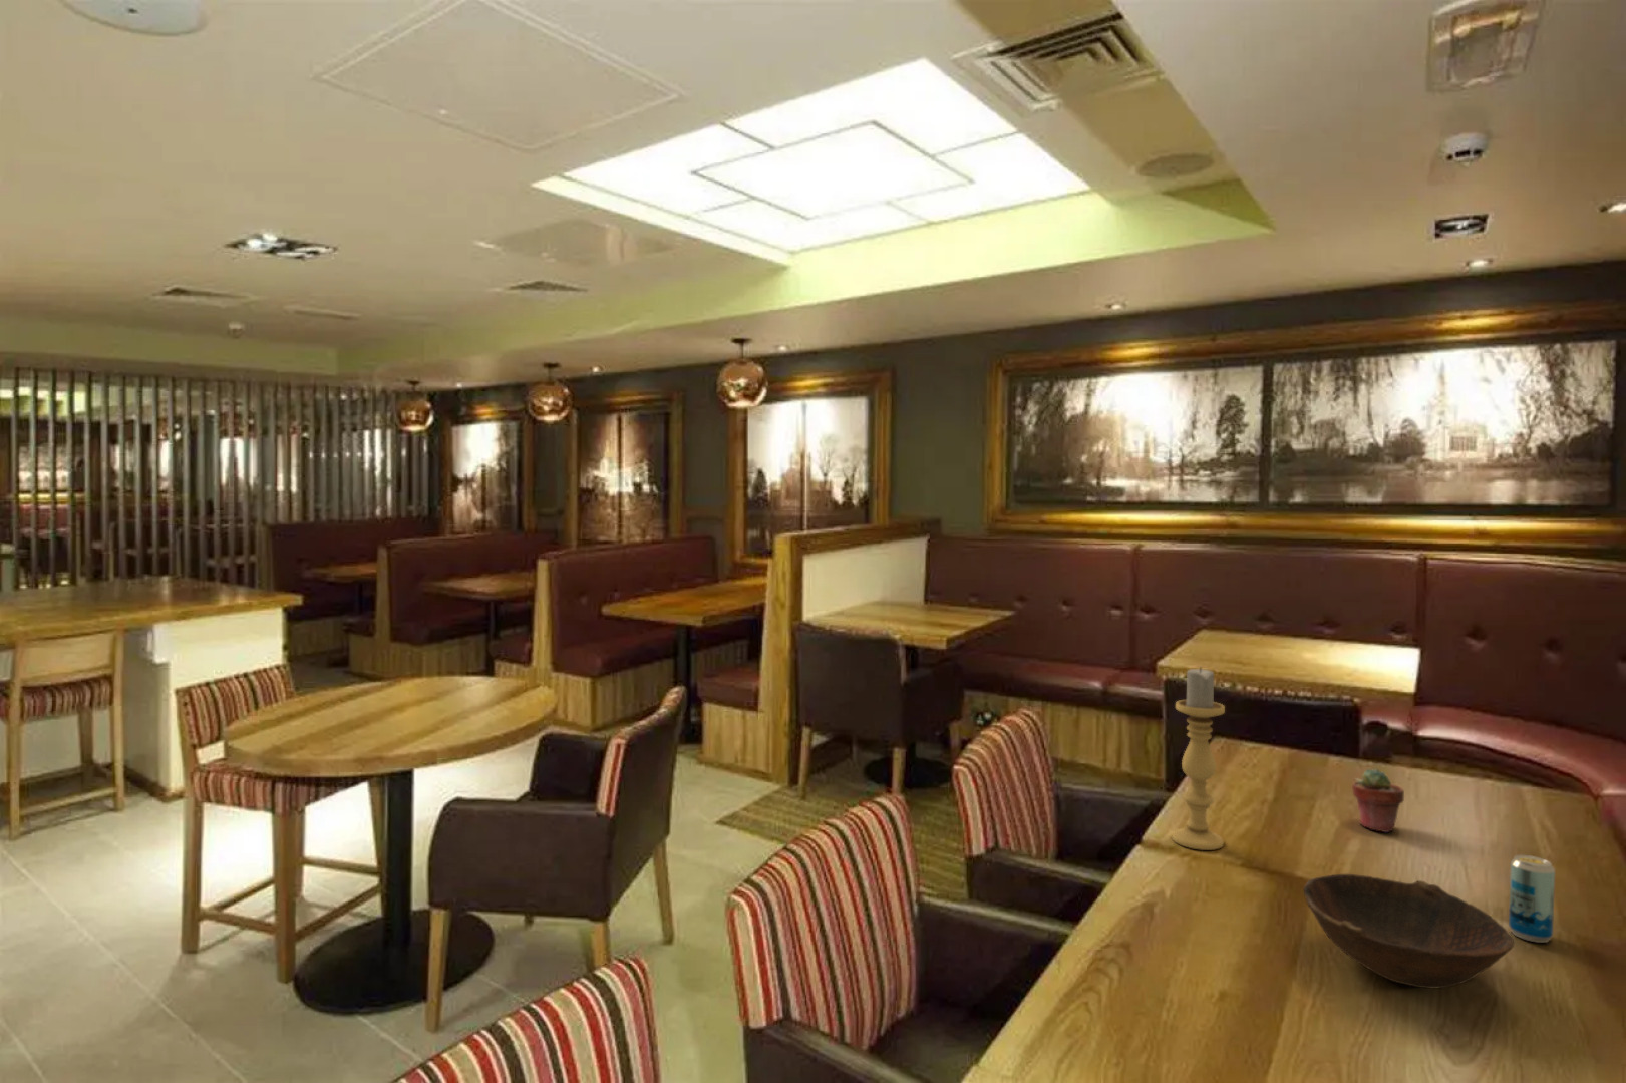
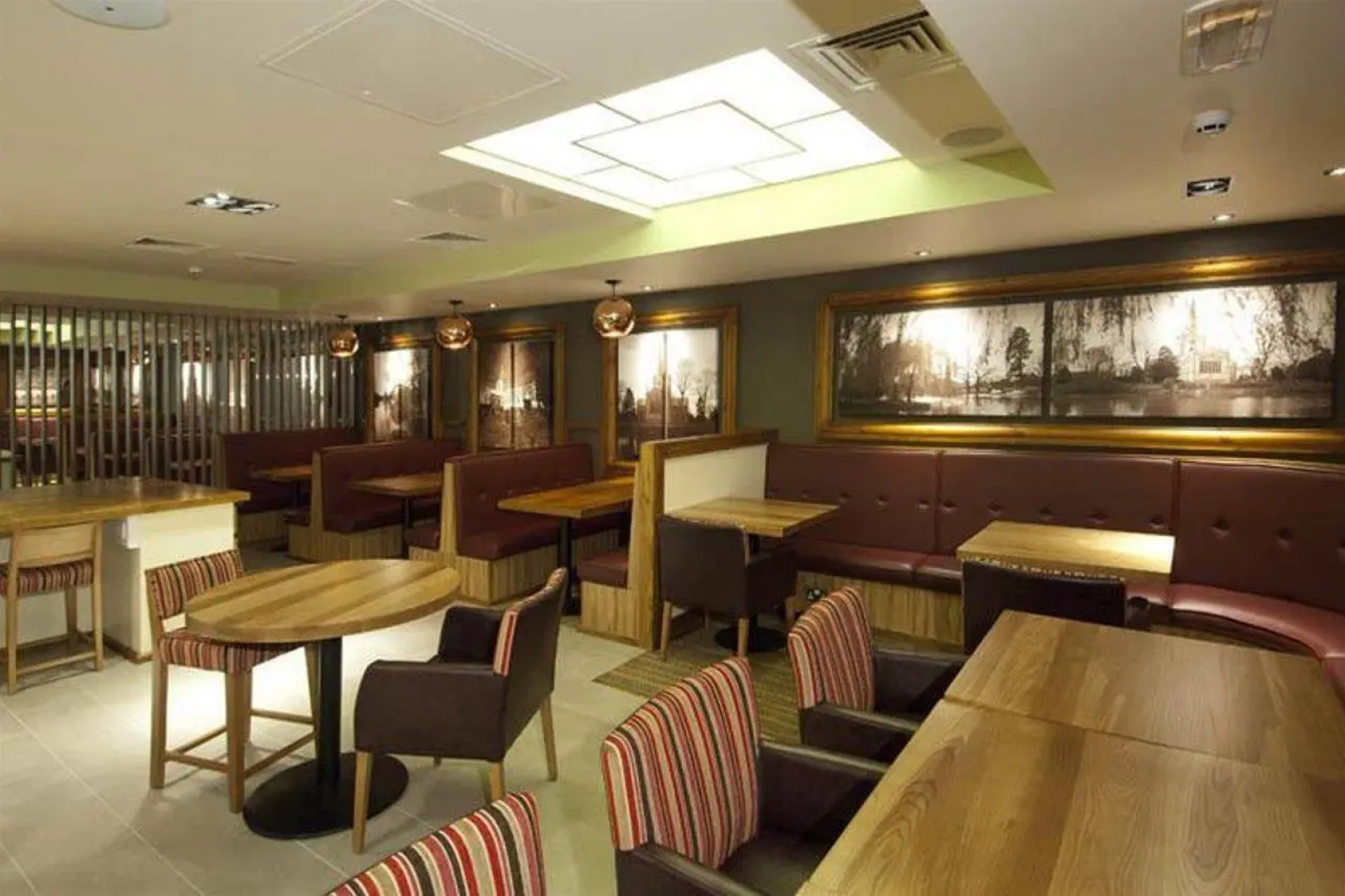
- candle holder [1170,666,1226,851]
- beverage can [1508,855,1556,944]
- potted succulent [1352,768,1405,833]
- bowl [1303,874,1515,989]
